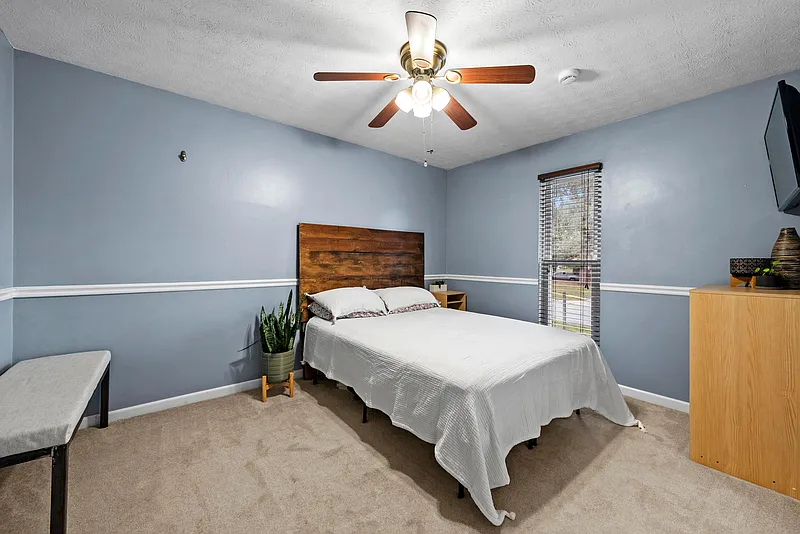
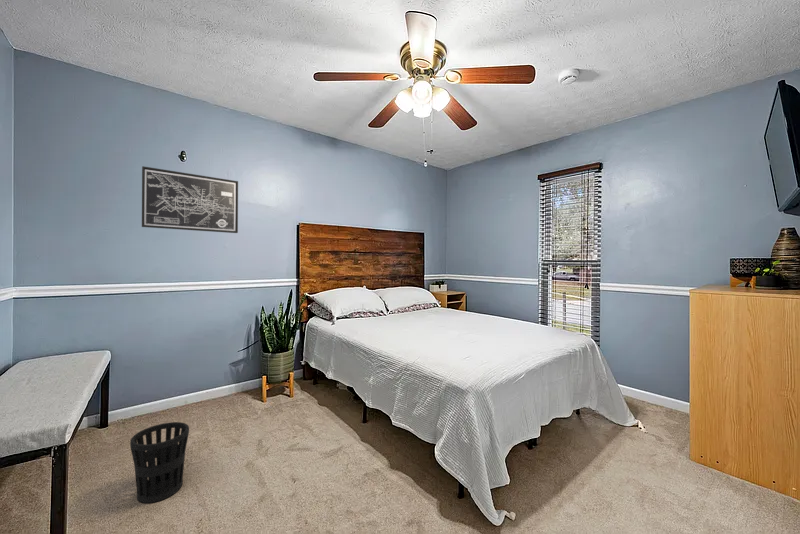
+ wall art [141,165,239,234]
+ wastebasket [129,421,190,504]
